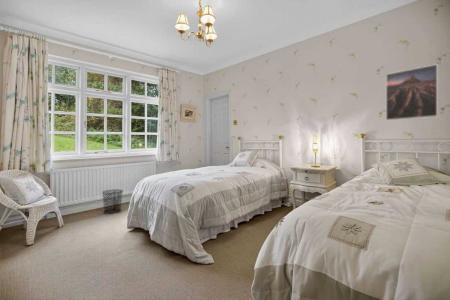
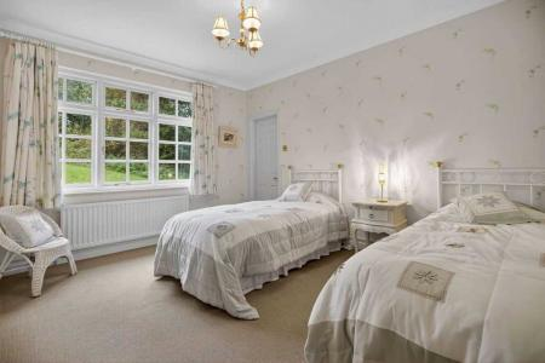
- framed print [385,63,439,121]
- waste bin [101,189,124,215]
